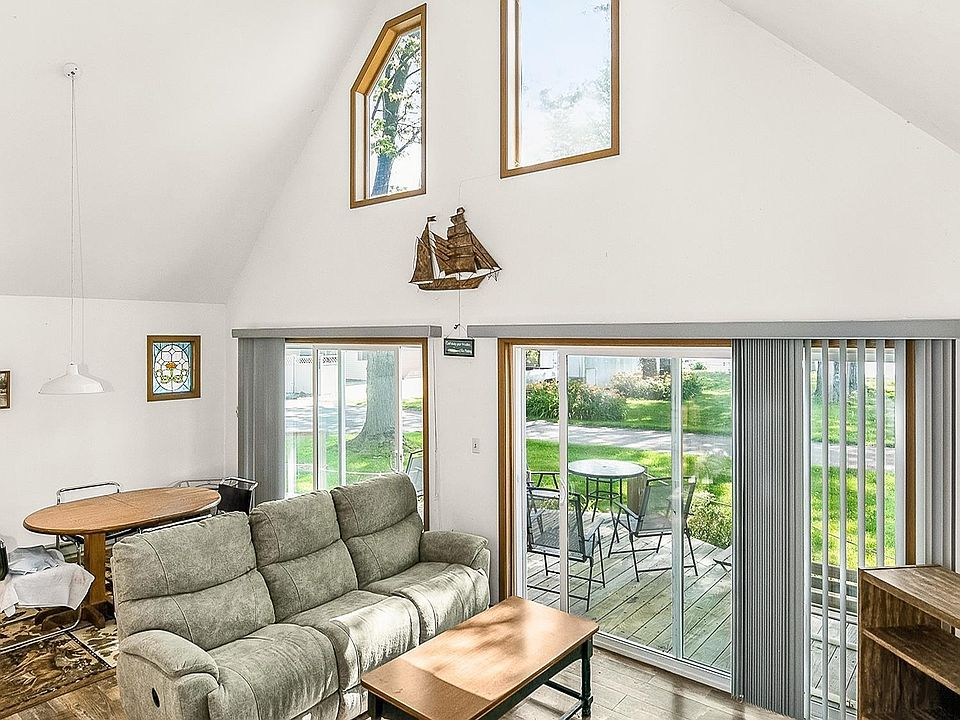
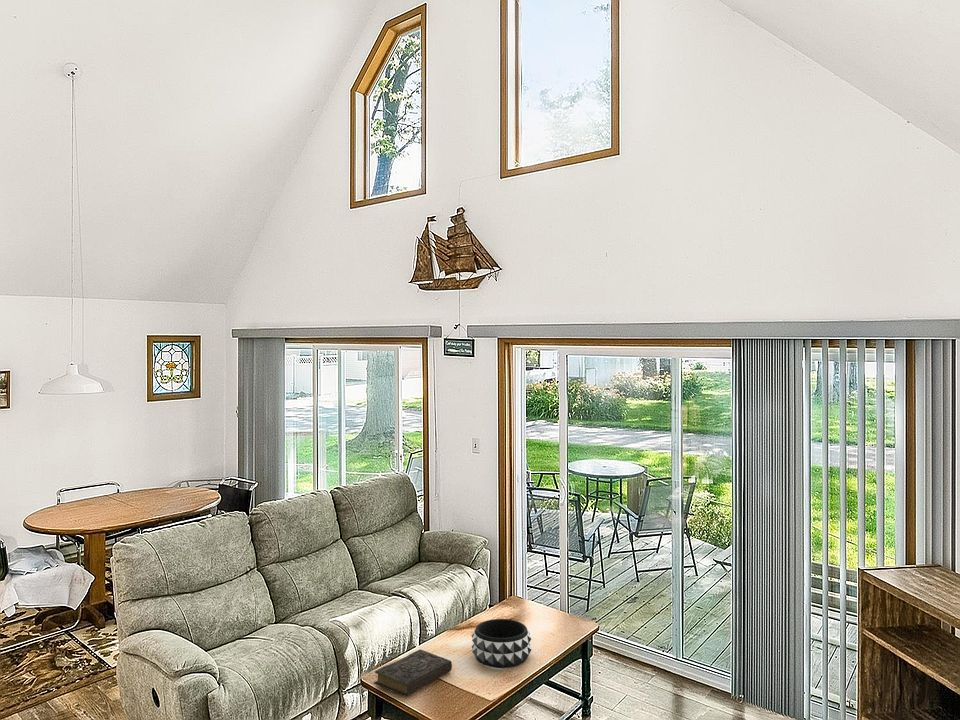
+ book [373,648,453,697]
+ decorative bowl [471,618,532,669]
